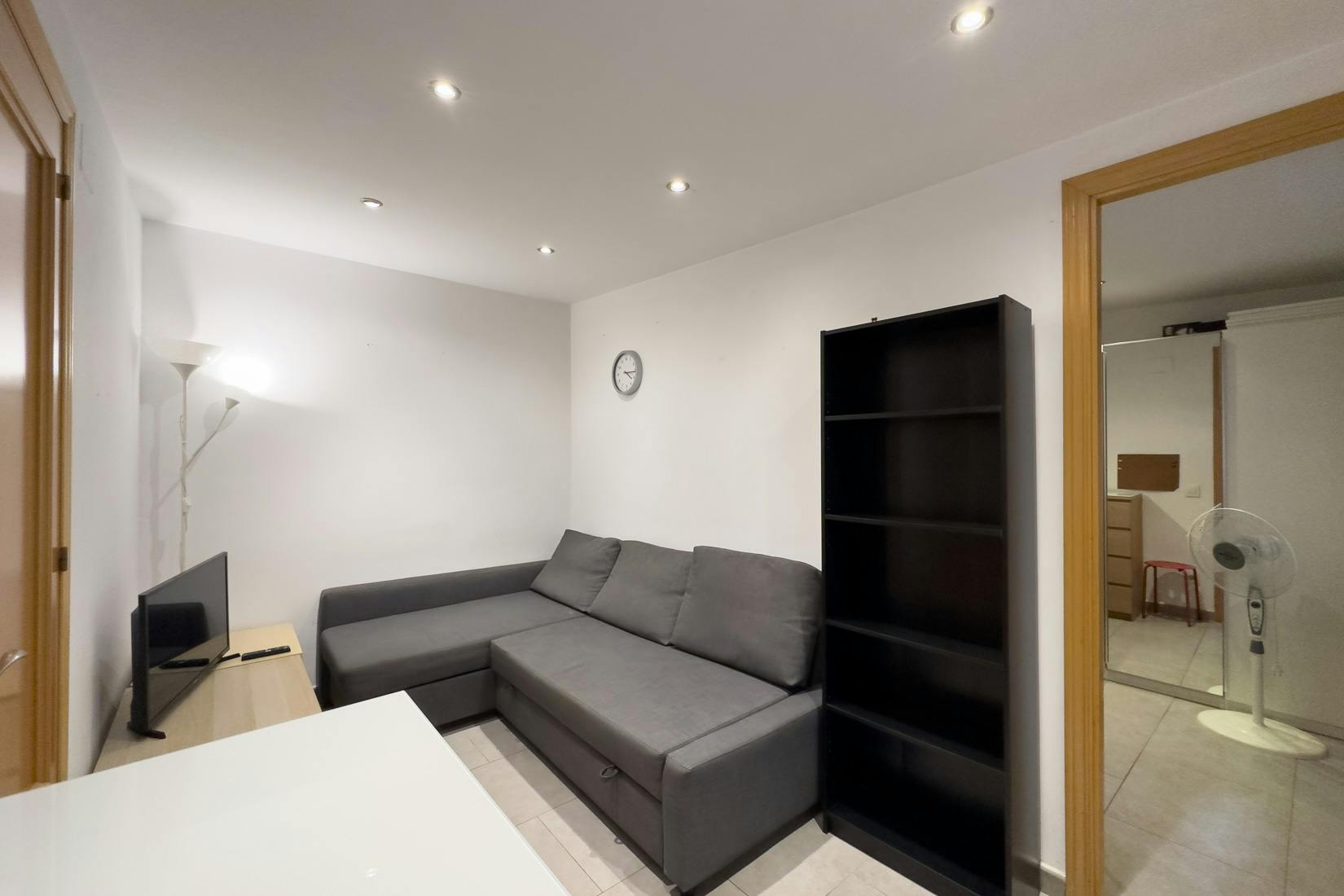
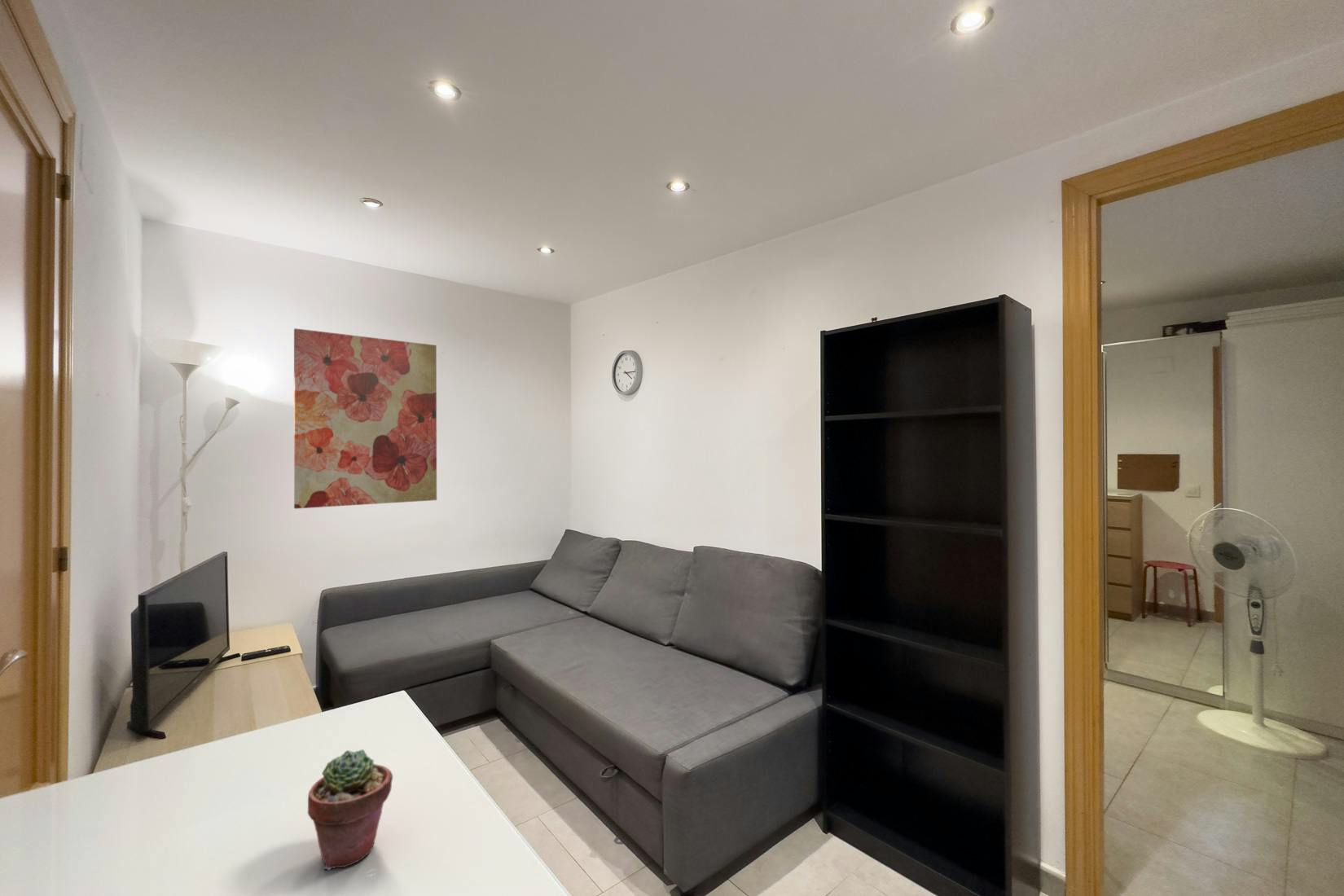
+ potted succulent [307,749,393,871]
+ wall art [293,327,437,510]
